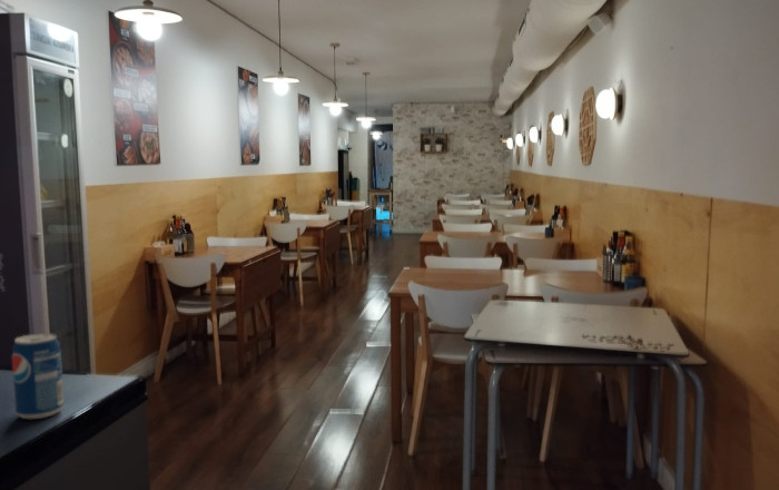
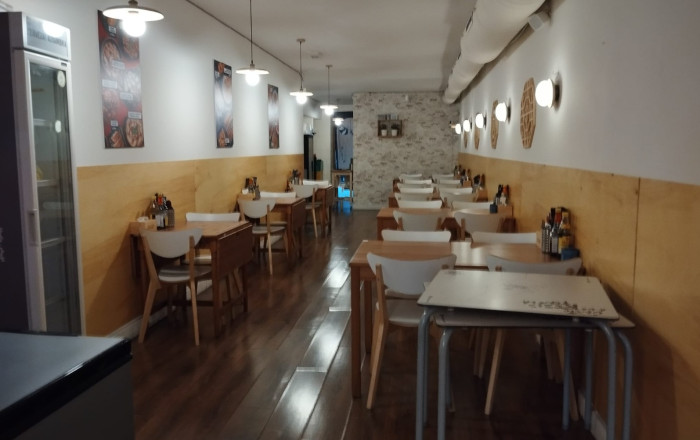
- beverage can [11,332,65,420]
